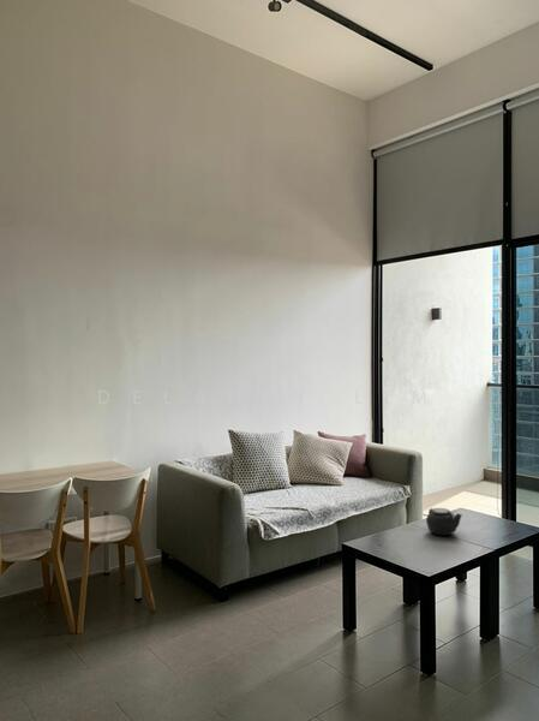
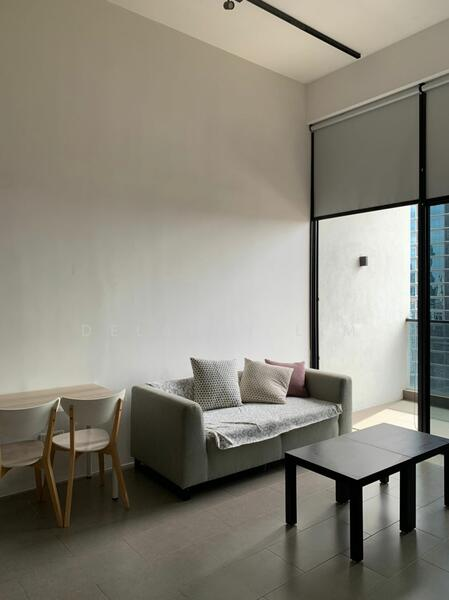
- teapot [425,507,463,537]
